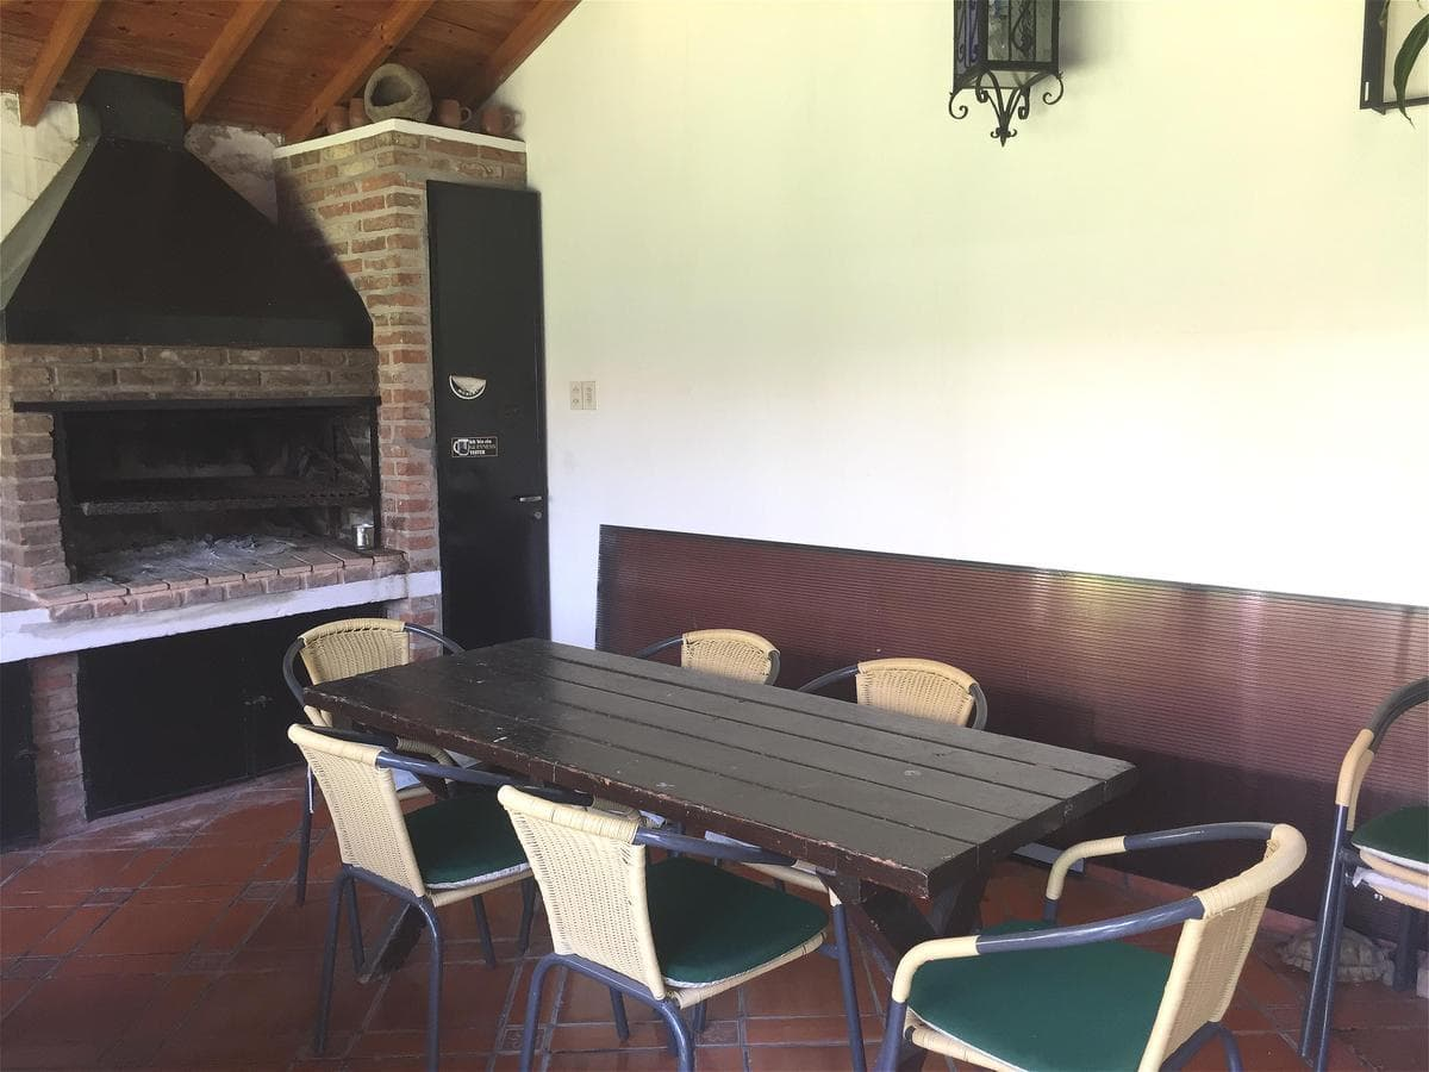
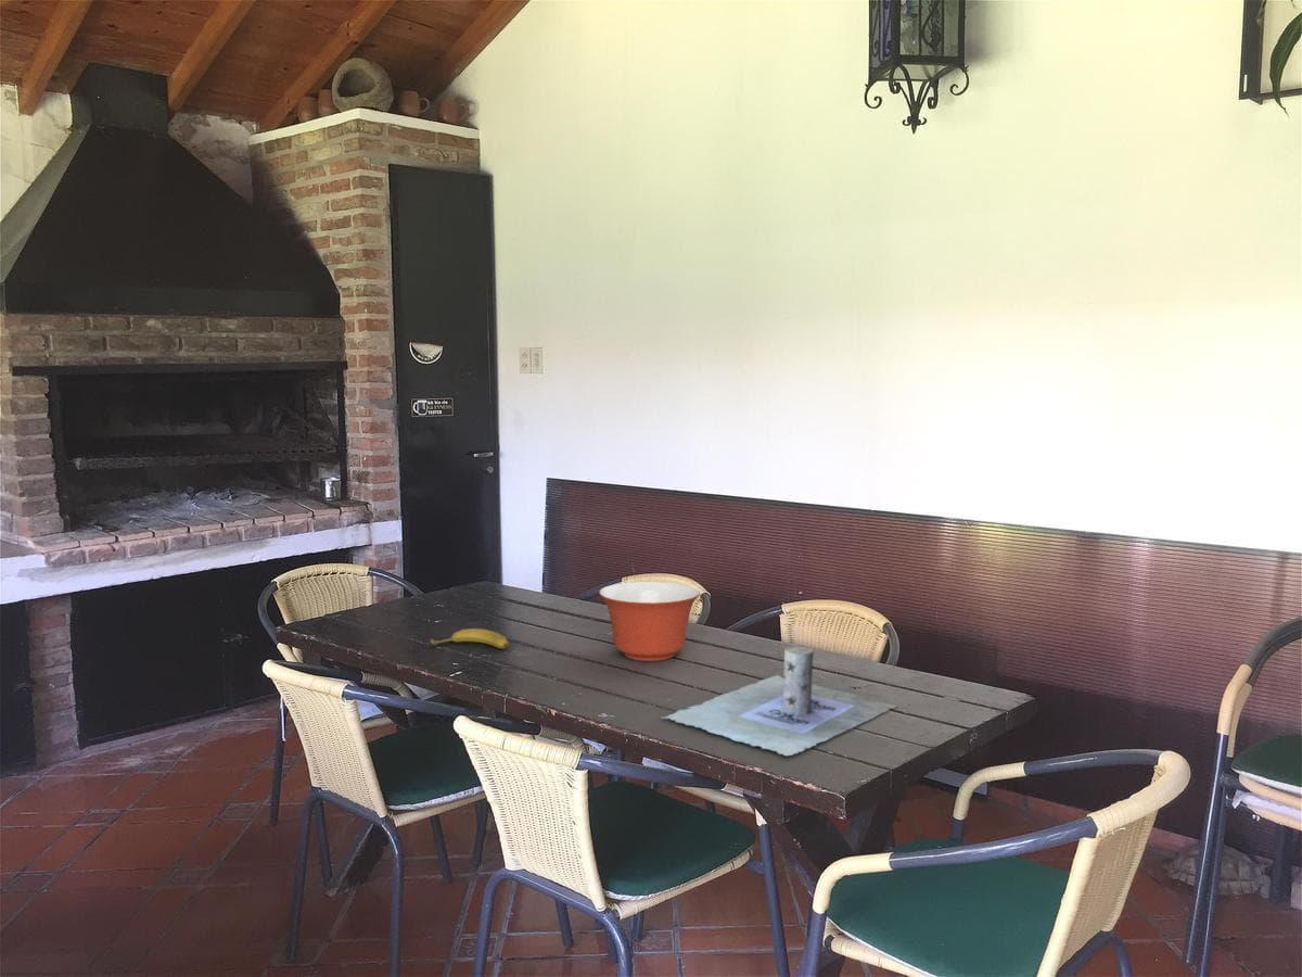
+ mixing bowl [598,581,701,662]
+ fruit [427,627,510,649]
+ napkin [661,646,898,757]
